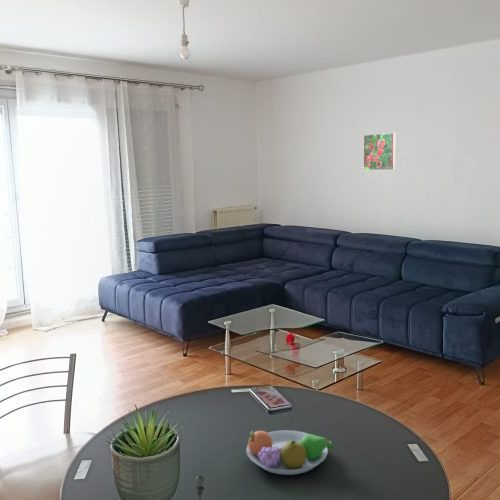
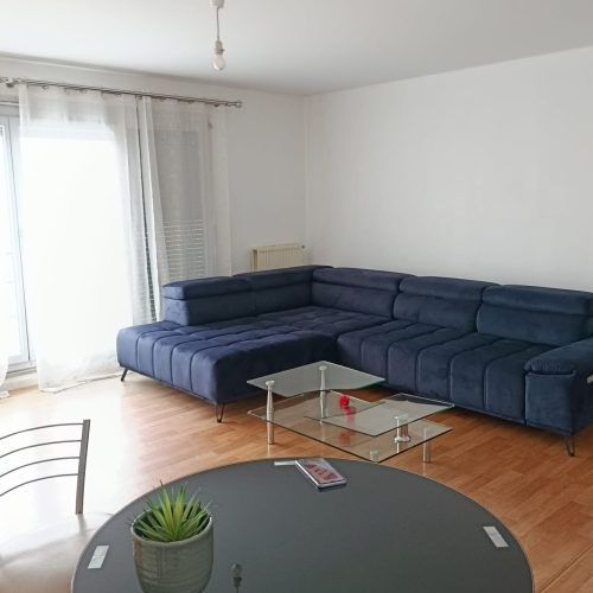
- fruit bowl [245,429,335,476]
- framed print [363,132,397,172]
